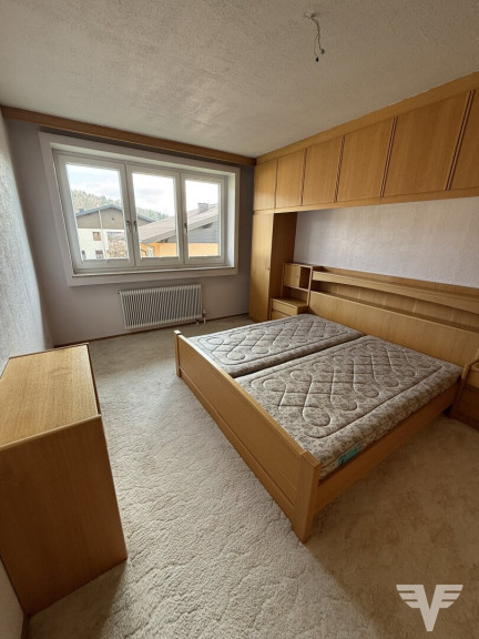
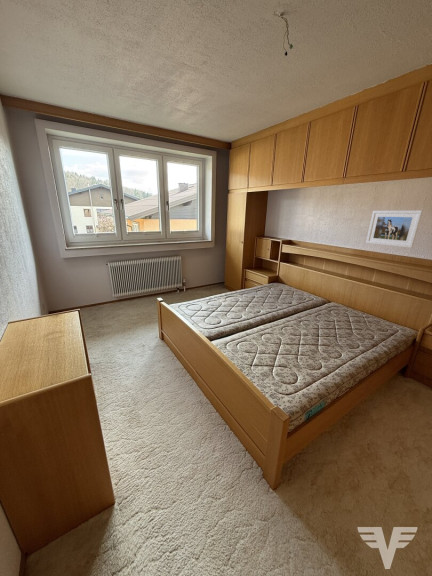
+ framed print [365,209,424,249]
